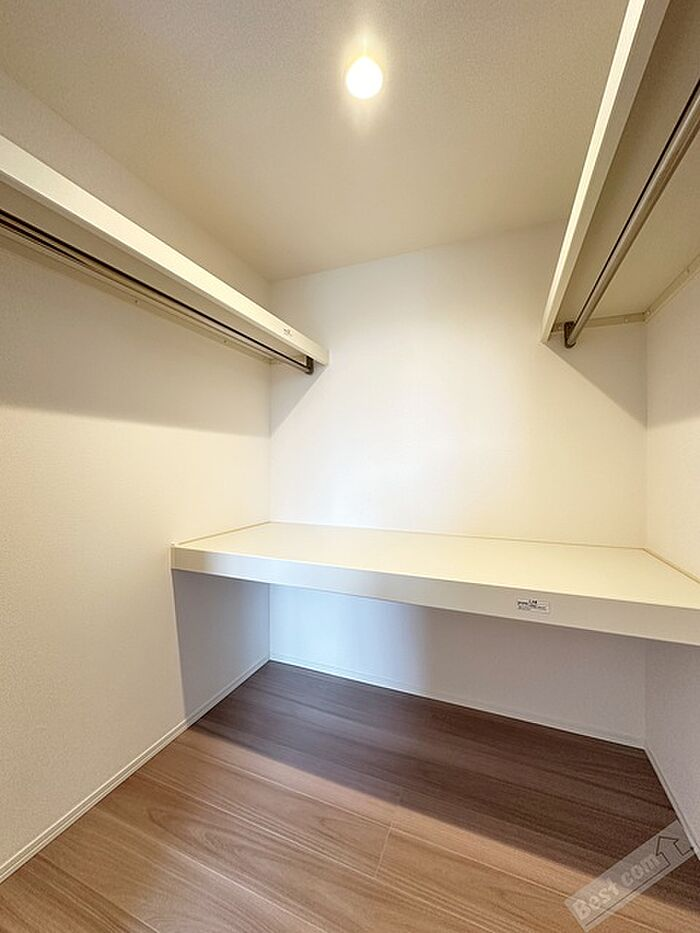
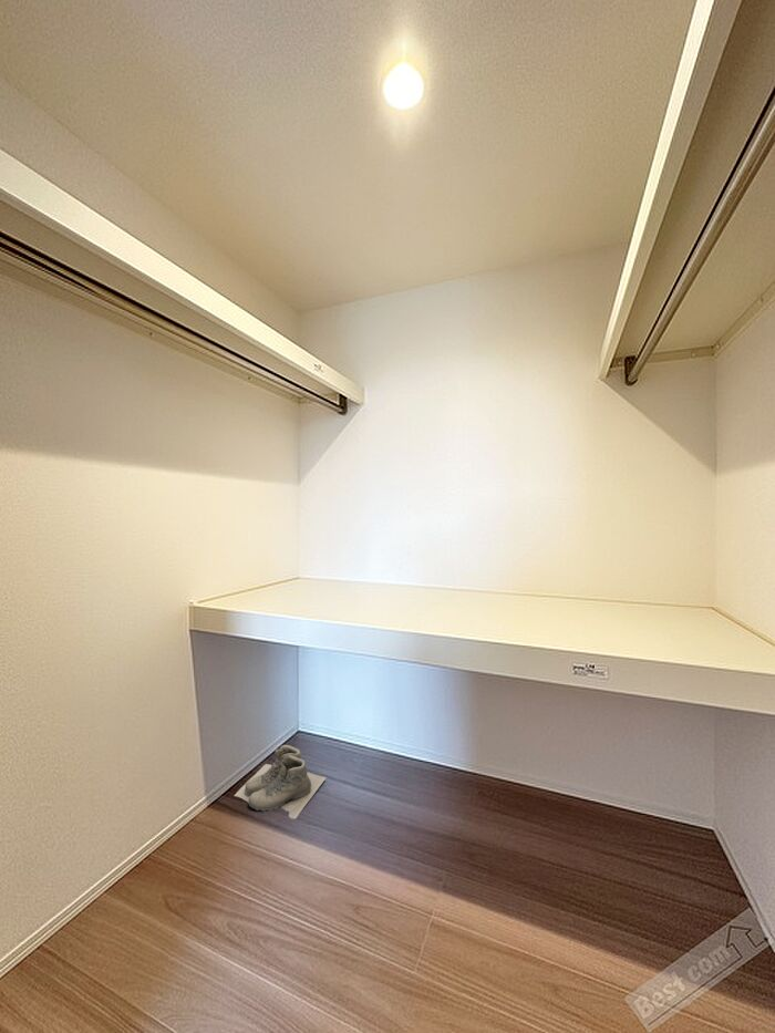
+ boots [234,744,327,819]
